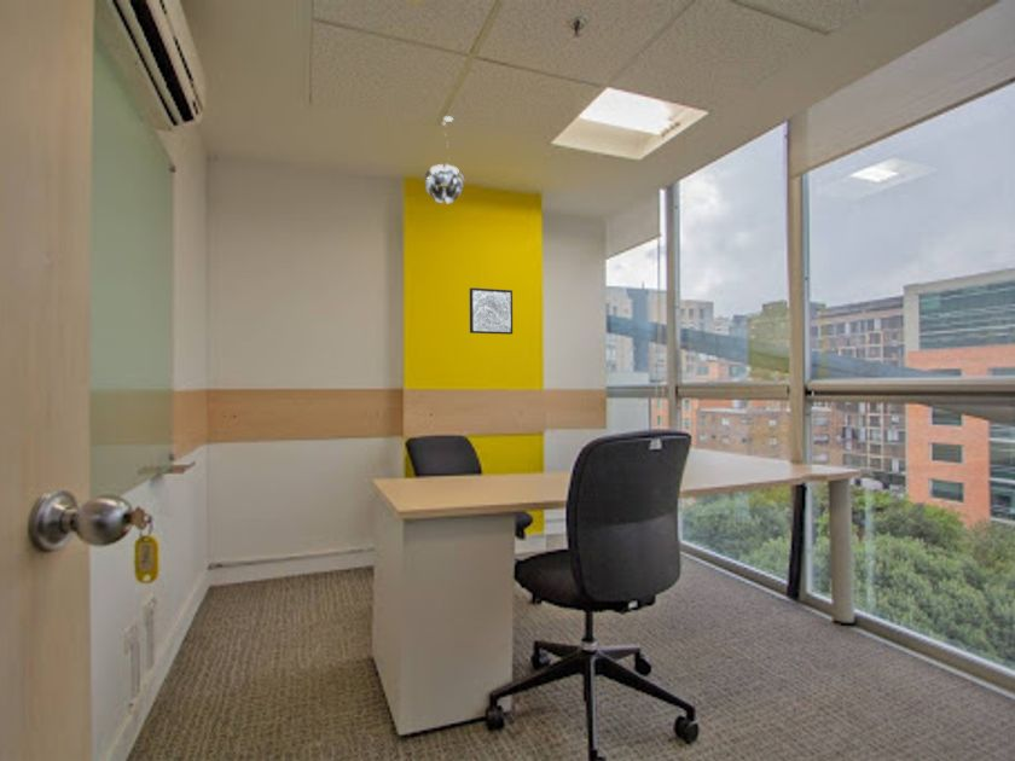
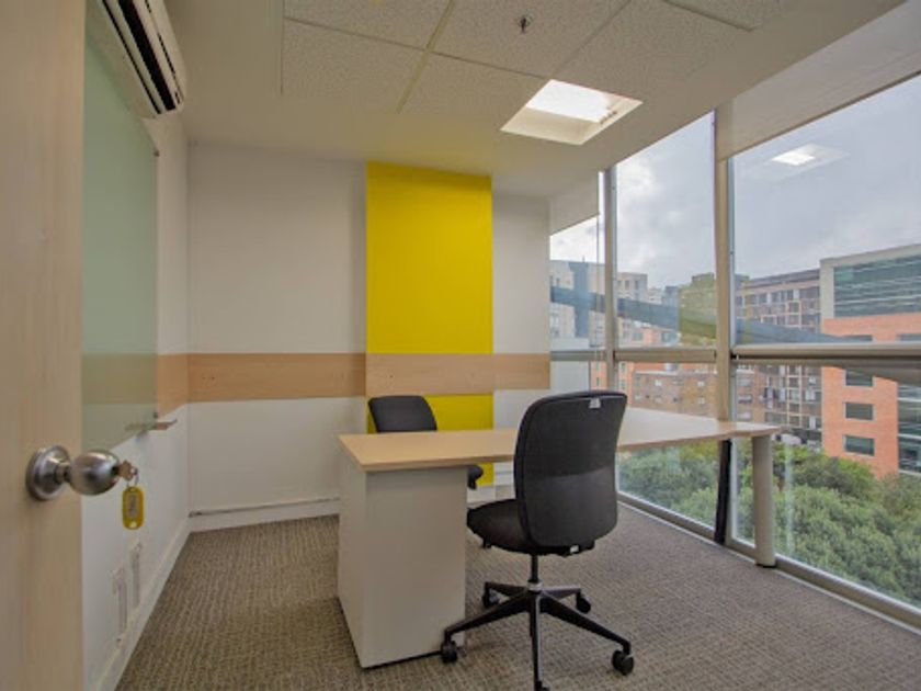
- pendant light [423,115,466,204]
- wall art [469,286,514,336]
